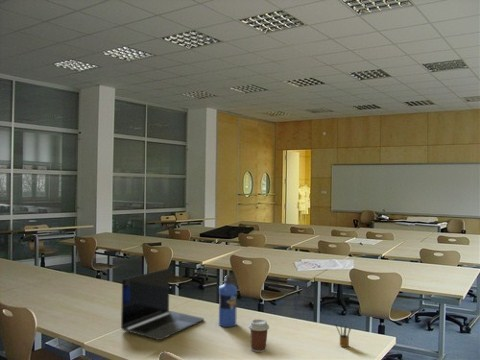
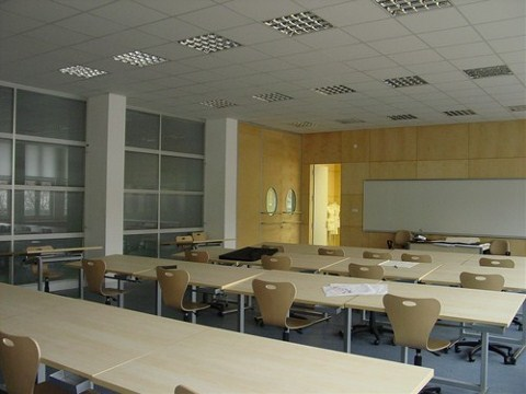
- laptop [120,267,205,341]
- pencil box [334,322,353,348]
- water bottle [218,274,238,328]
- coffee cup [248,318,270,353]
